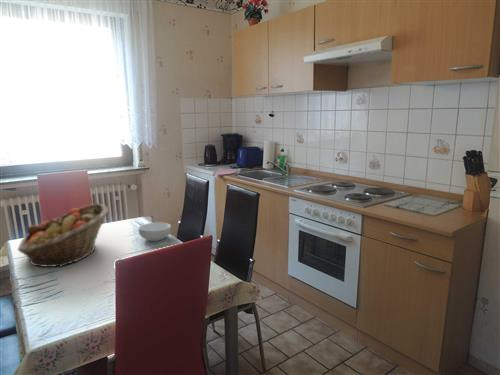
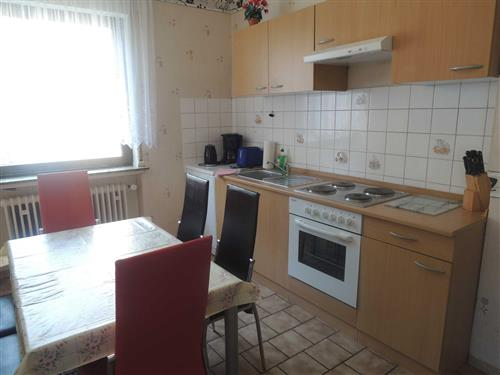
- cereal bowl [138,221,172,242]
- fruit basket [17,202,109,268]
